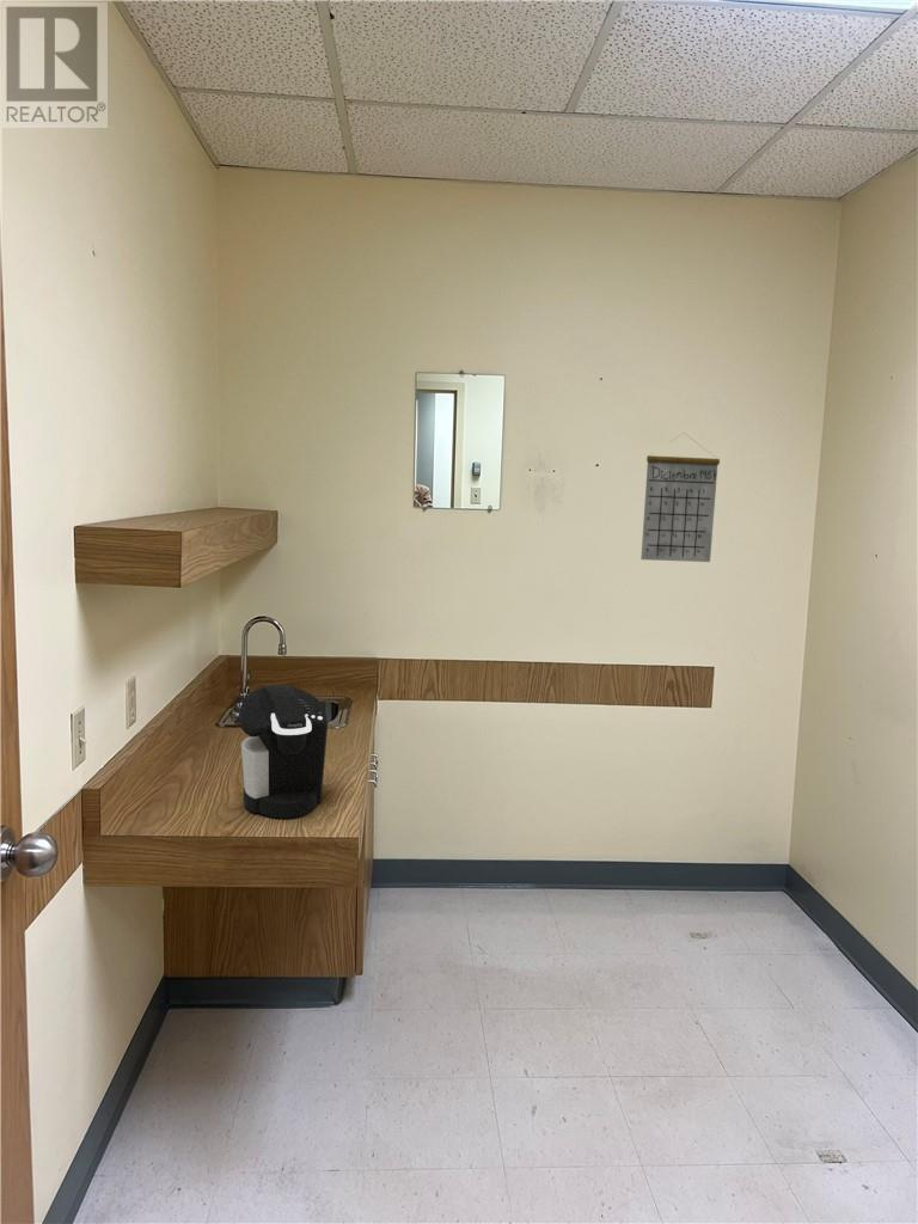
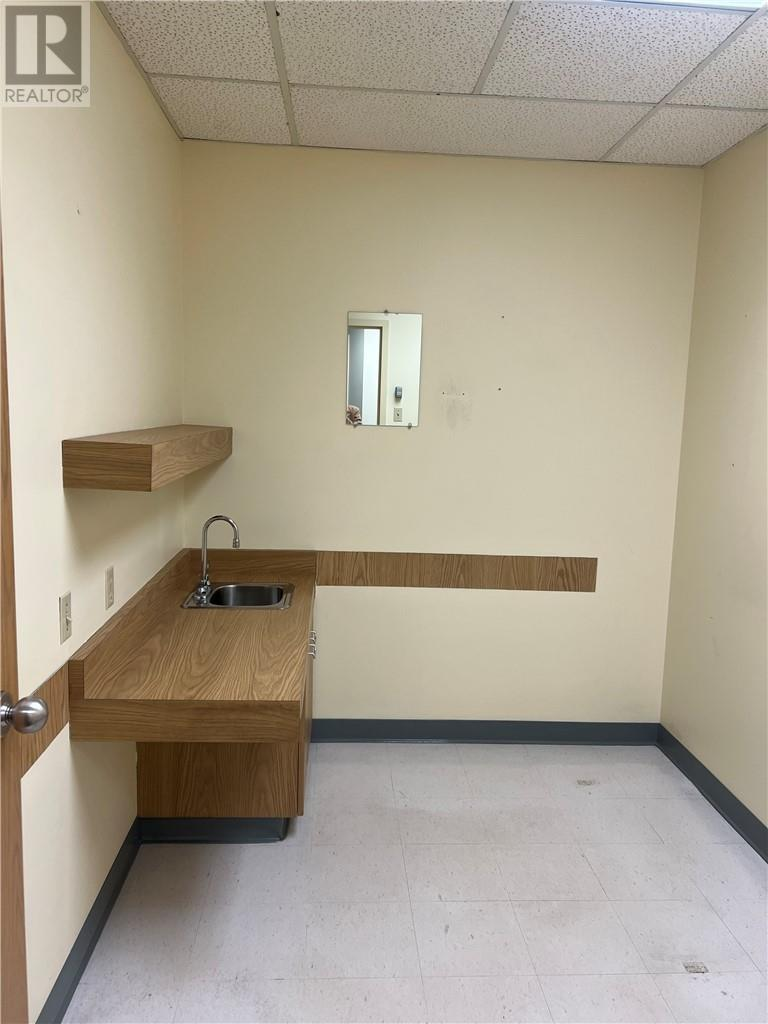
- calendar [639,432,721,563]
- coffee maker [238,684,329,820]
